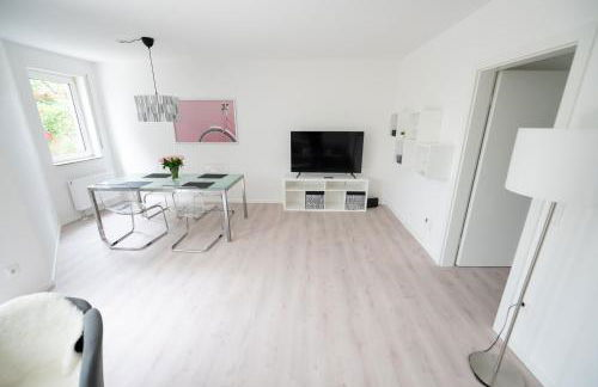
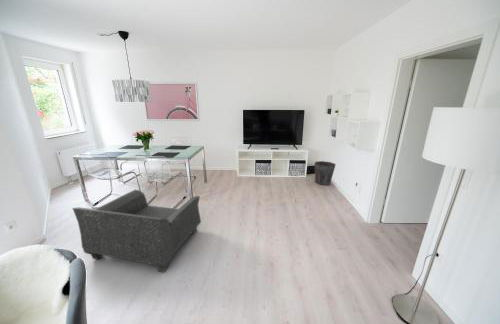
+ waste bin [313,160,337,186]
+ armchair [72,189,202,273]
